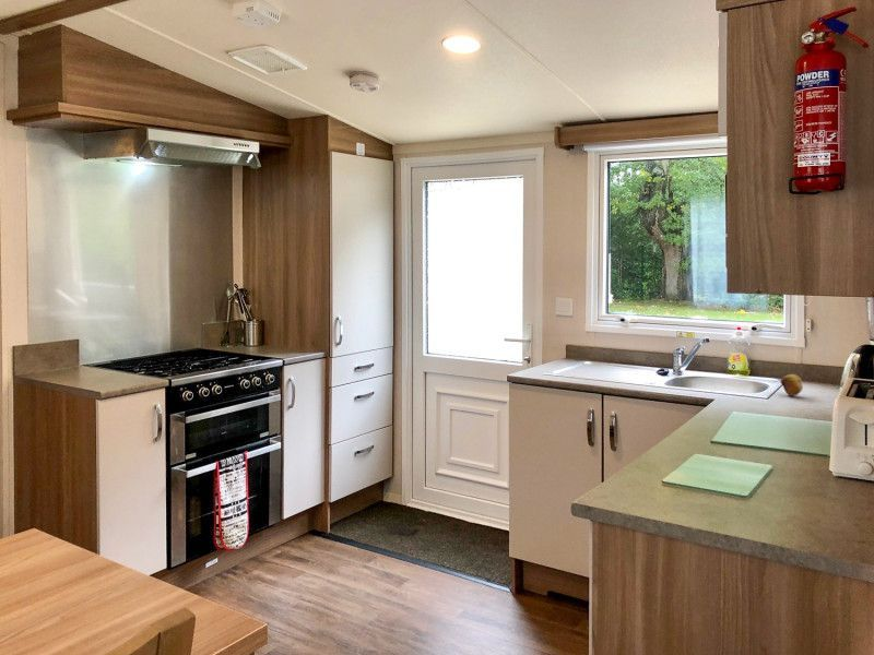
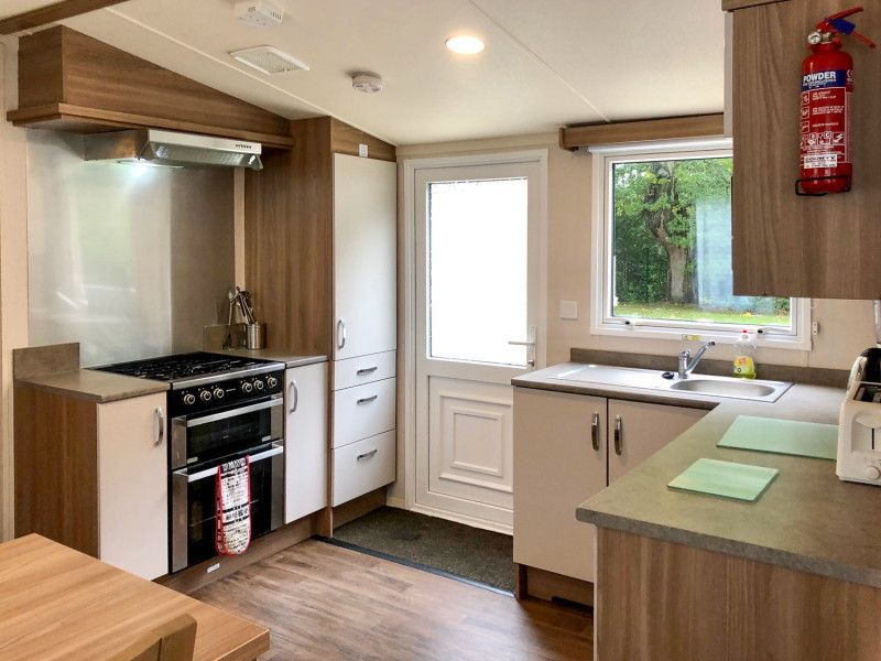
- fruit [779,373,804,397]
